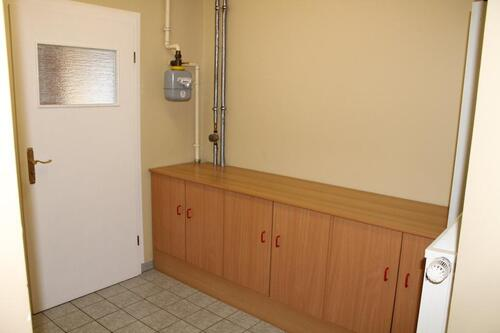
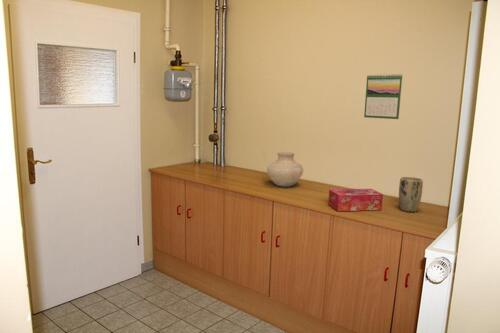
+ plant pot [398,176,424,213]
+ calendar [363,73,403,120]
+ tissue box [327,188,384,212]
+ vase [266,151,304,188]
